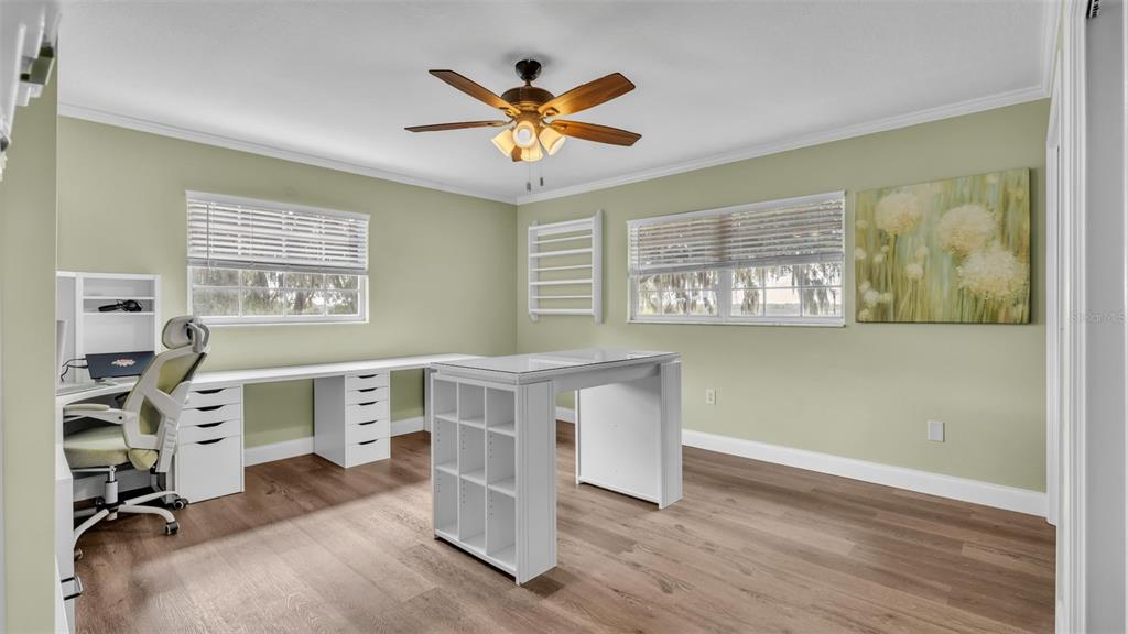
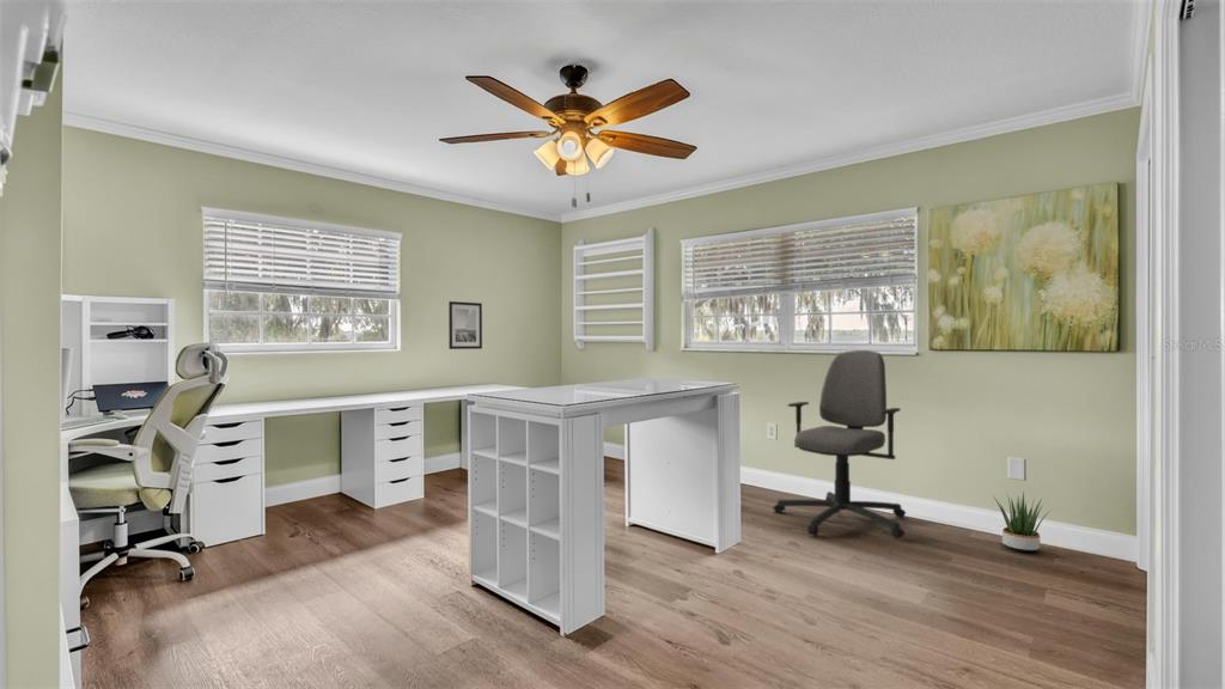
+ wall art [447,300,483,350]
+ office chair [772,349,907,539]
+ potted plant [992,490,1053,553]
